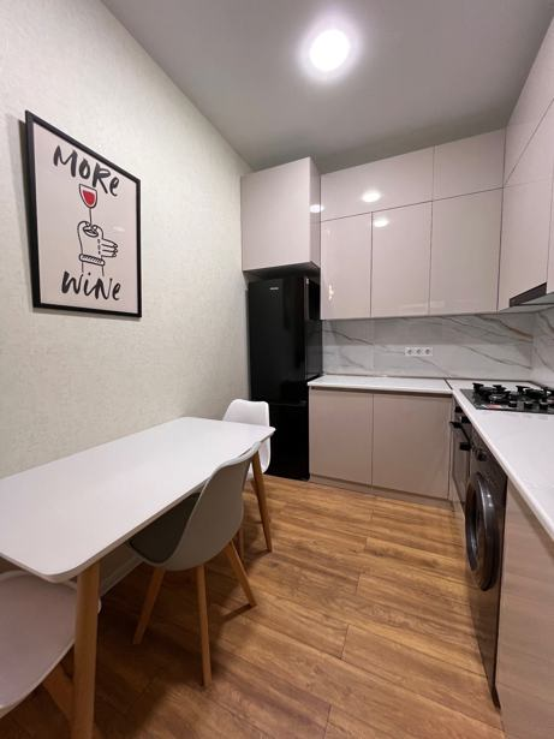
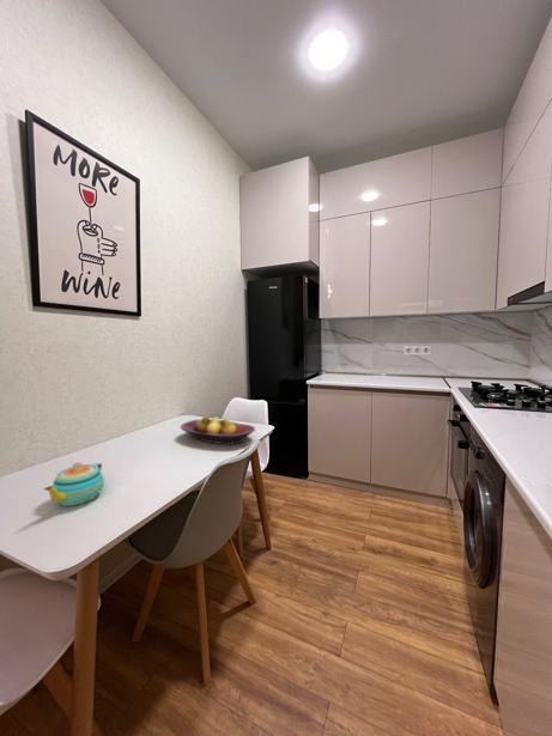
+ fruit bowl [180,414,256,445]
+ teapot [43,461,105,507]
